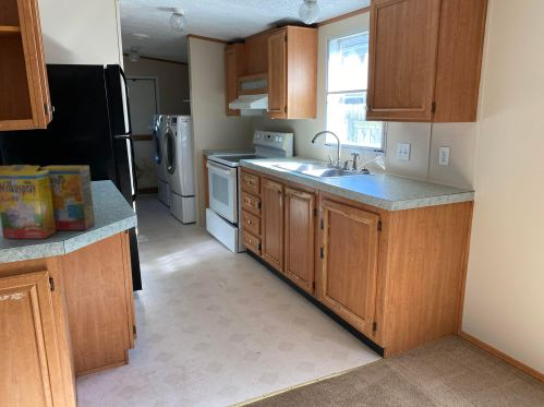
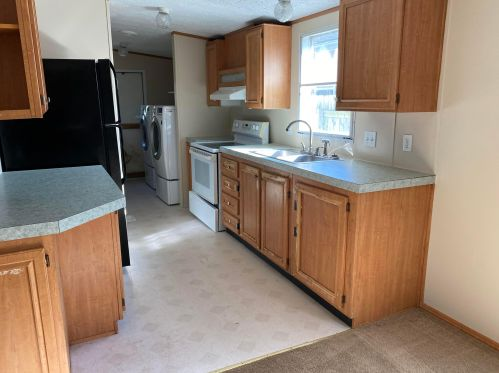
- cereal box [0,164,96,240]
